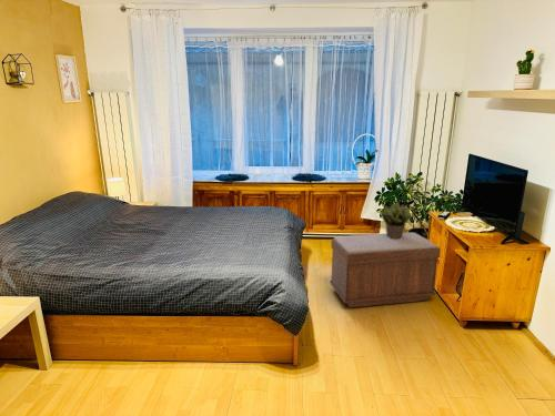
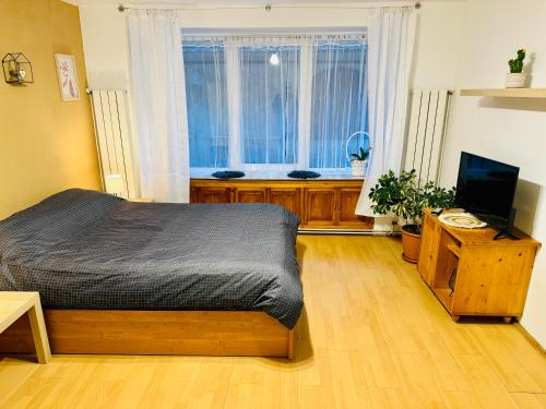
- bench [329,232,442,308]
- potted plant [380,200,417,239]
